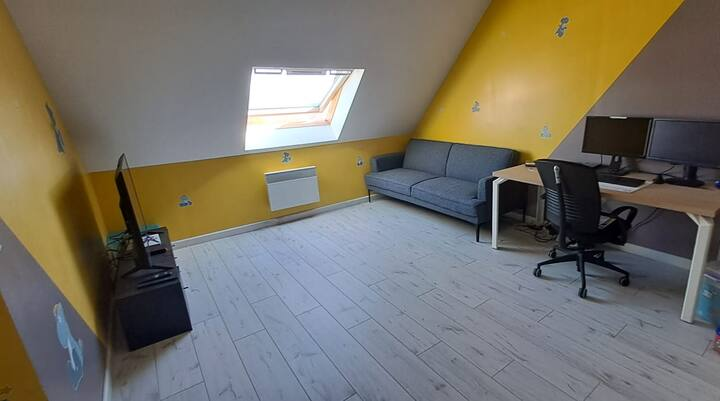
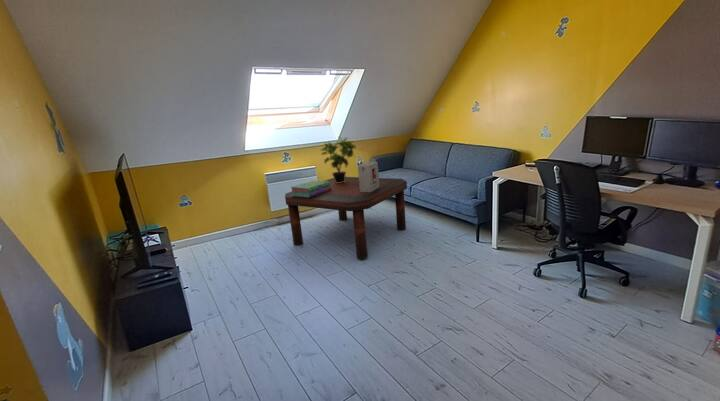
+ potted plant [320,135,358,183]
+ coffee table [284,176,408,260]
+ stack of books [290,180,331,197]
+ decorative box [357,161,380,192]
